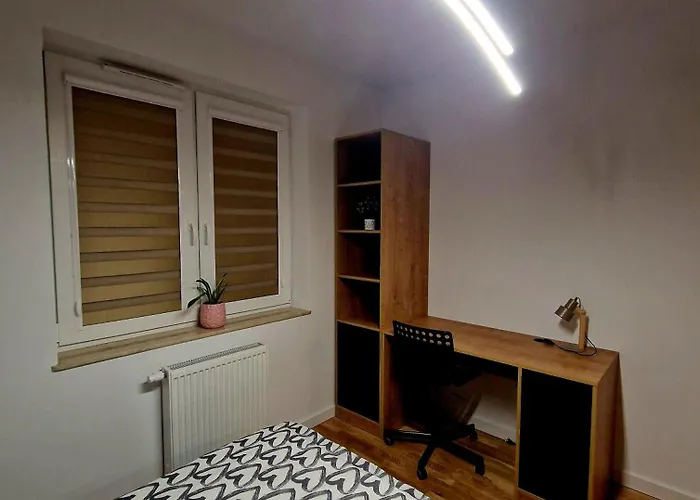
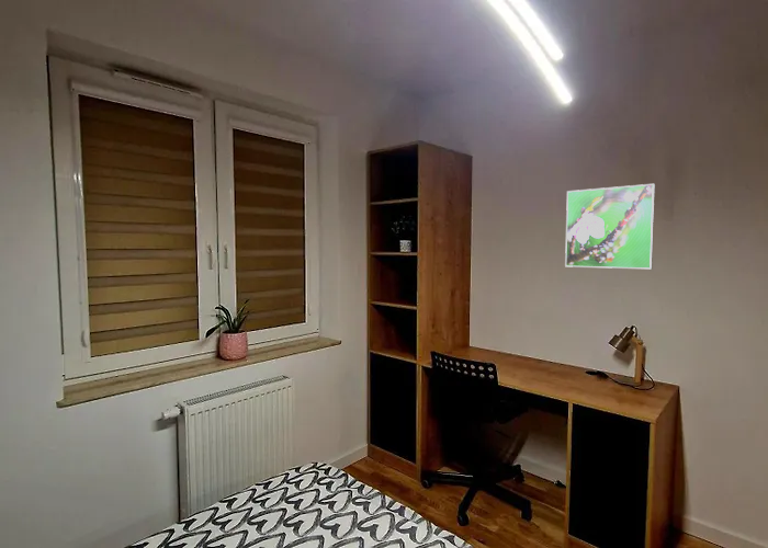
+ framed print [564,183,656,270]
